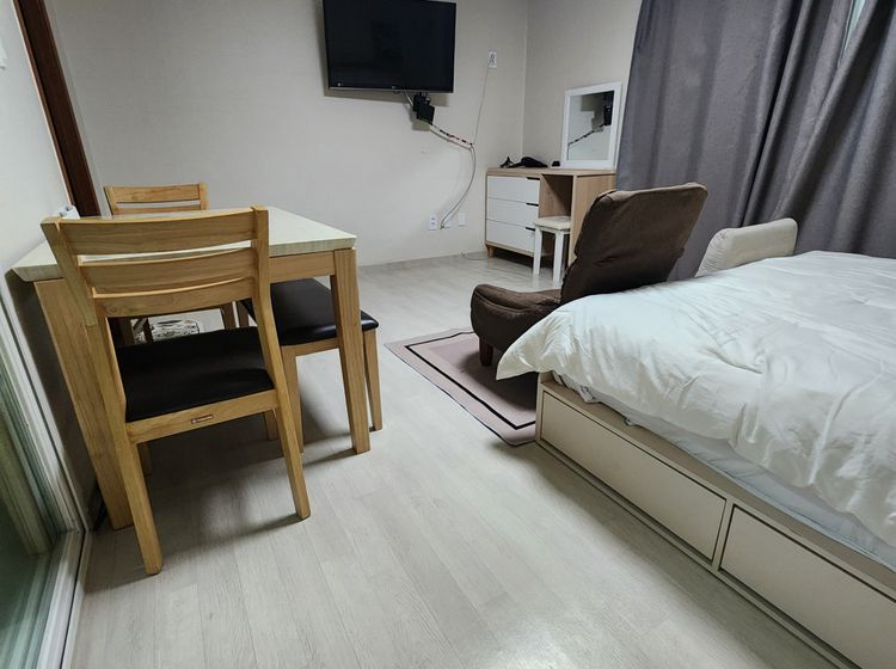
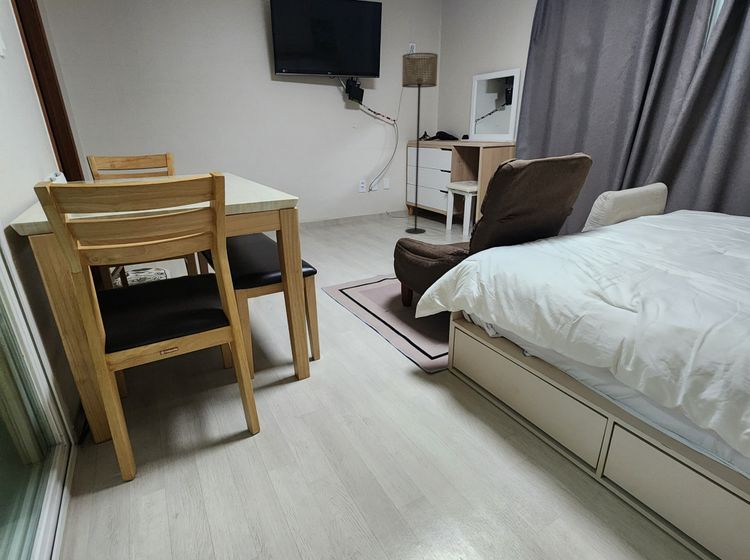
+ floor lamp [401,52,439,235]
